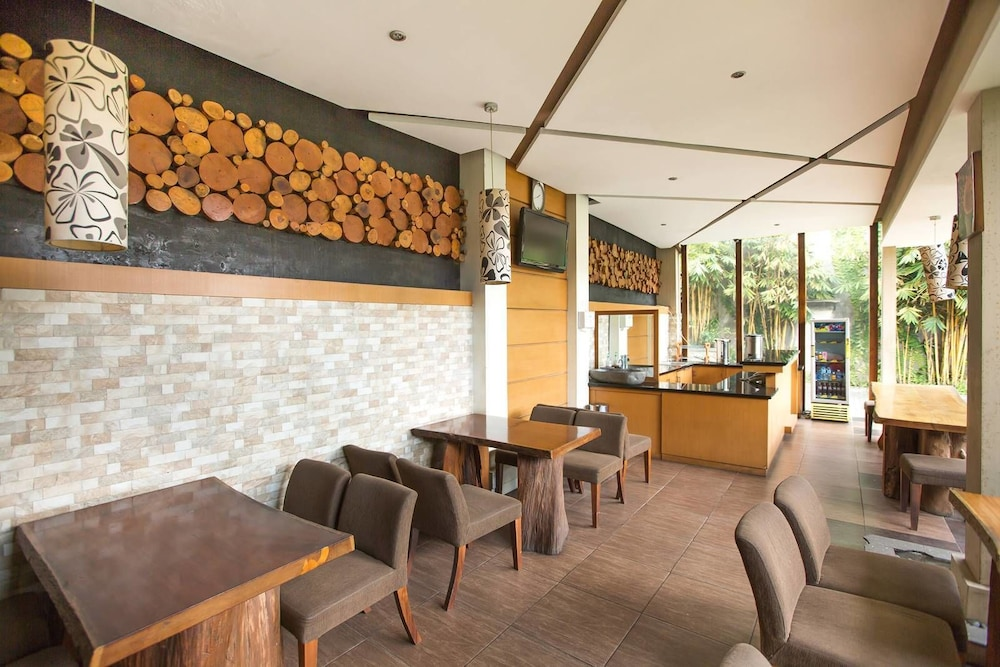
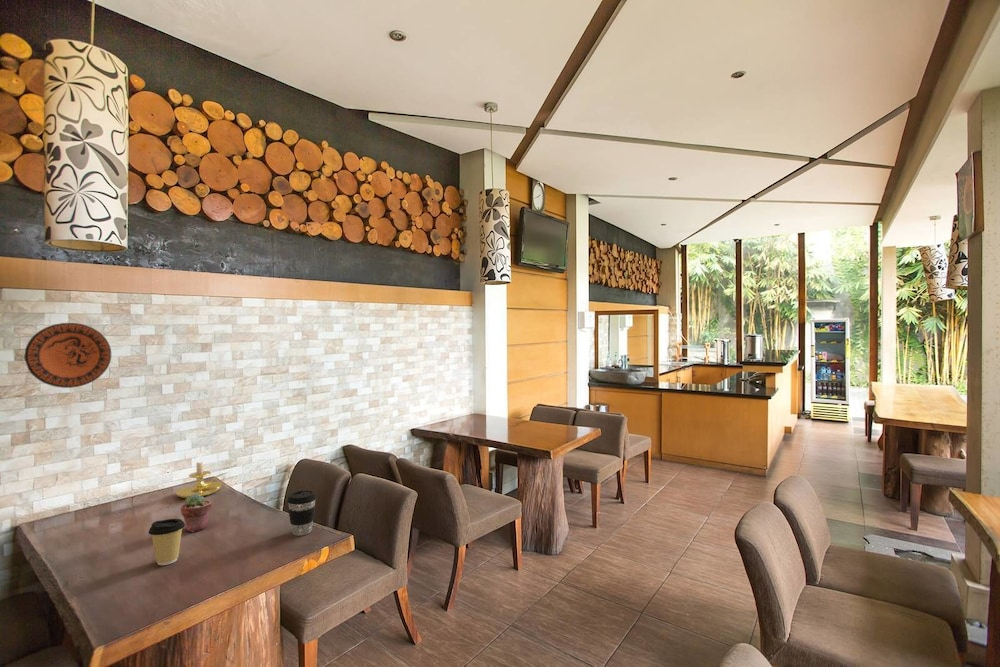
+ candle holder [175,451,227,499]
+ potted succulent [180,494,212,533]
+ coffee cup [147,518,186,566]
+ decorative plate [23,322,112,389]
+ coffee cup [286,489,318,537]
